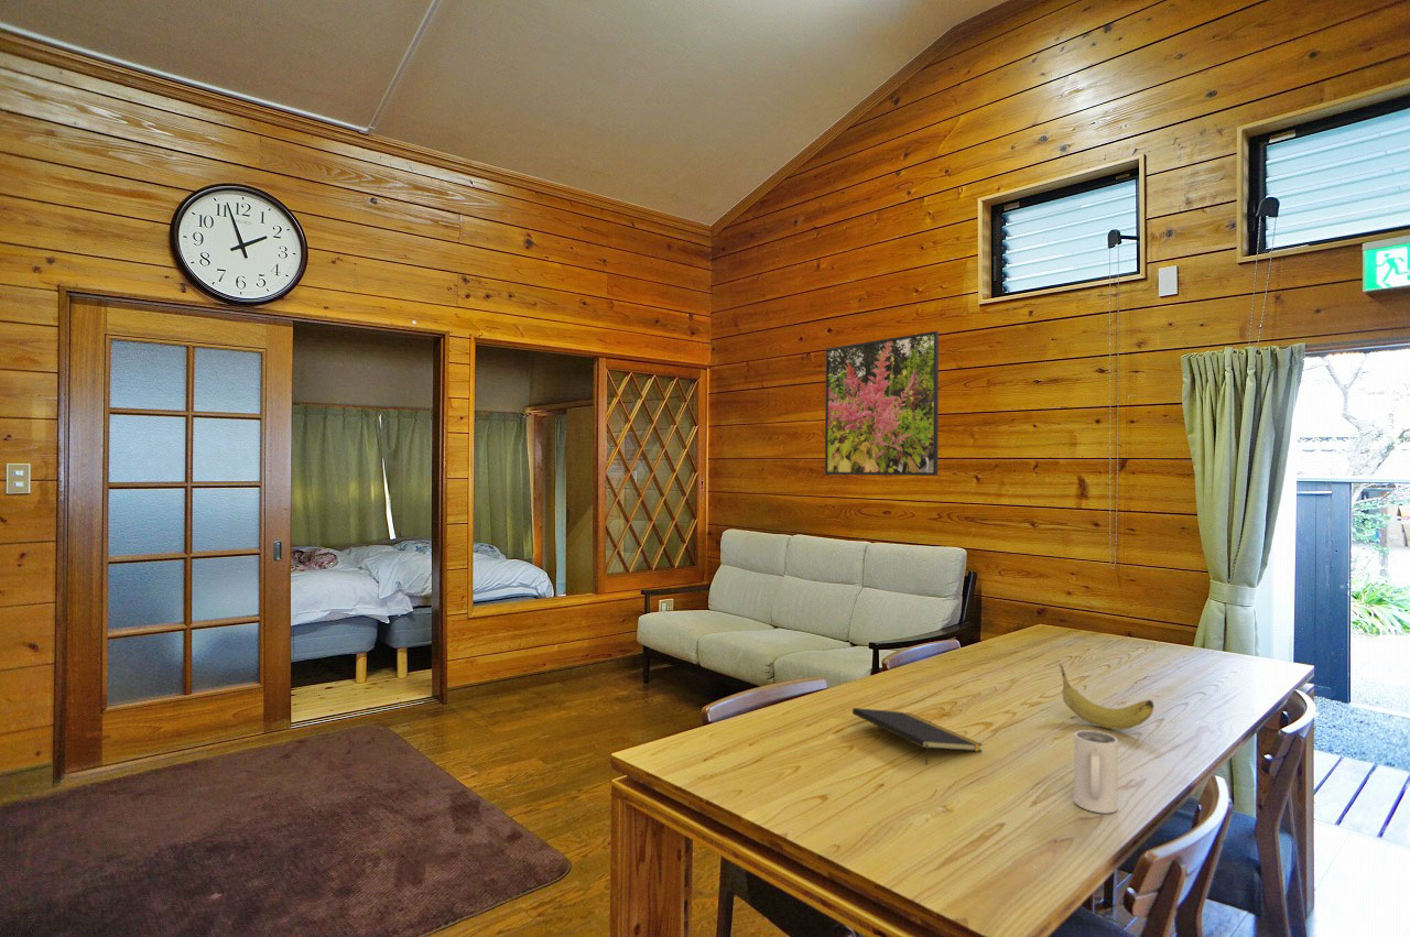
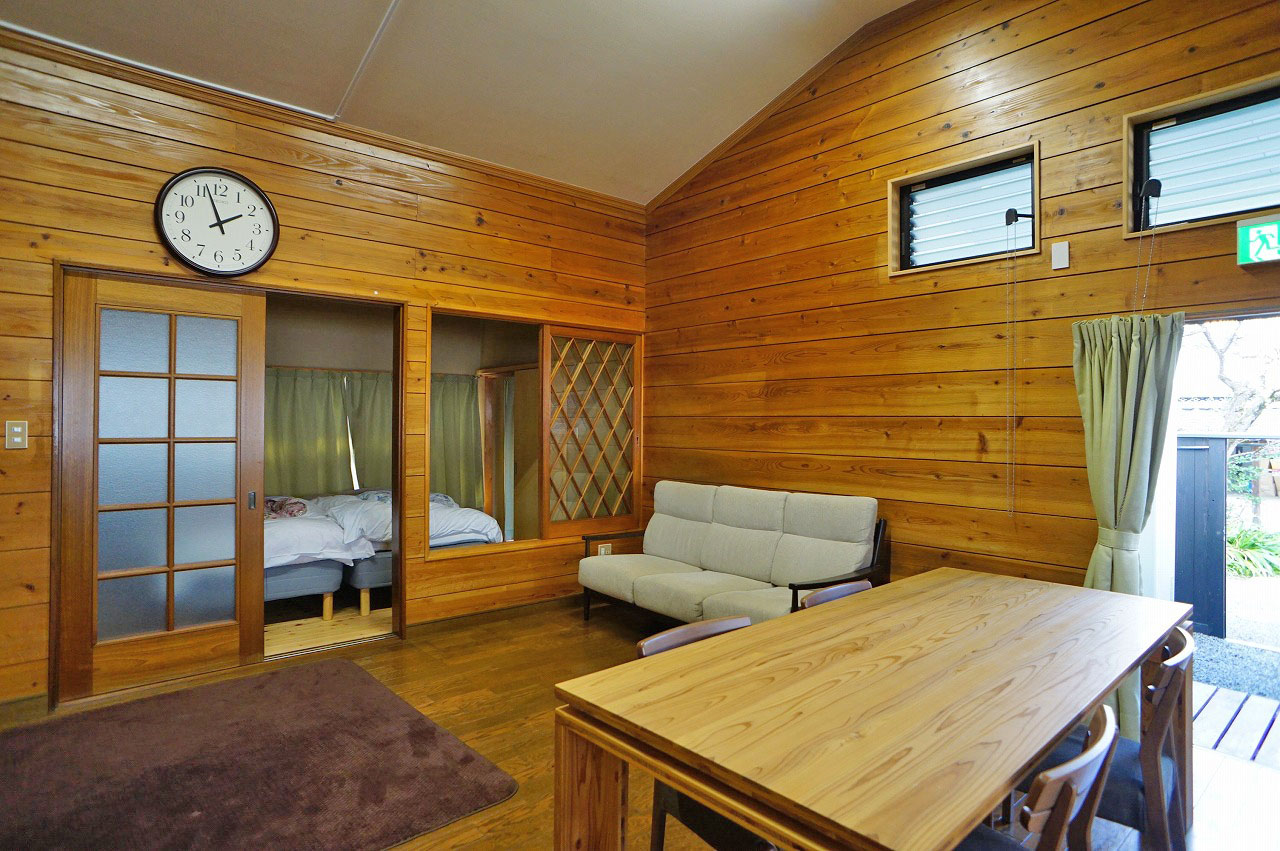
- fruit [1058,662,1156,731]
- notepad [852,707,984,765]
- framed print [824,330,940,477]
- mug [1073,729,1119,815]
